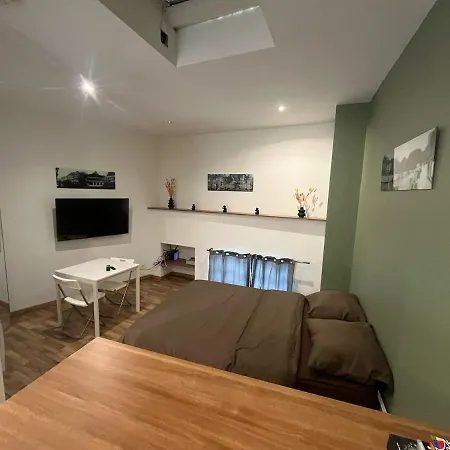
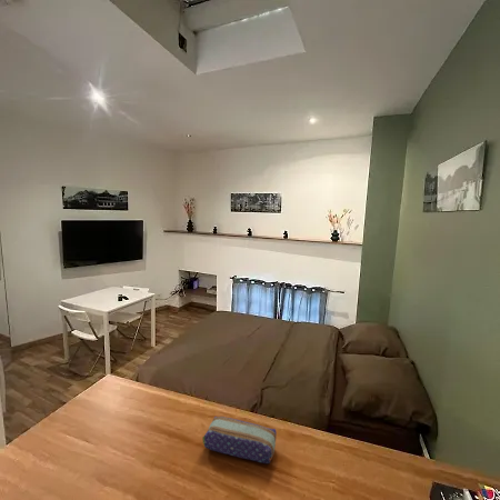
+ pencil case [201,416,278,464]
